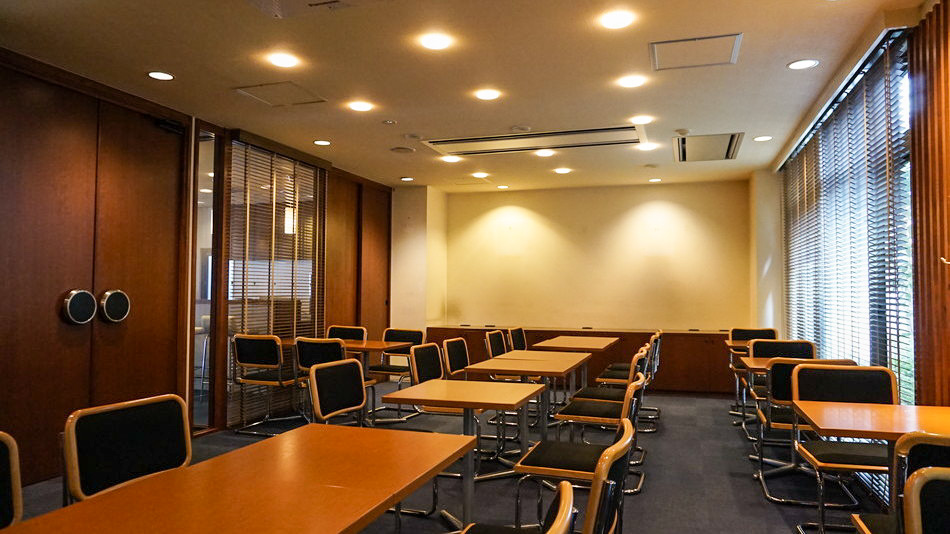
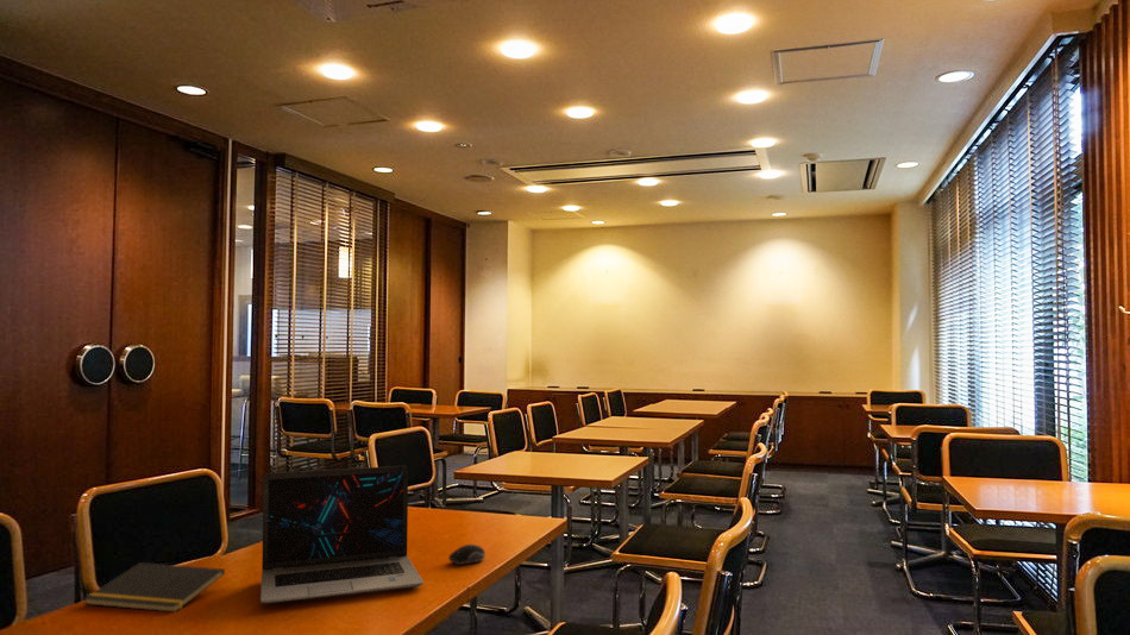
+ laptop [259,465,425,605]
+ computer mouse [447,543,486,566]
+ notepad [82,561,226,614]
